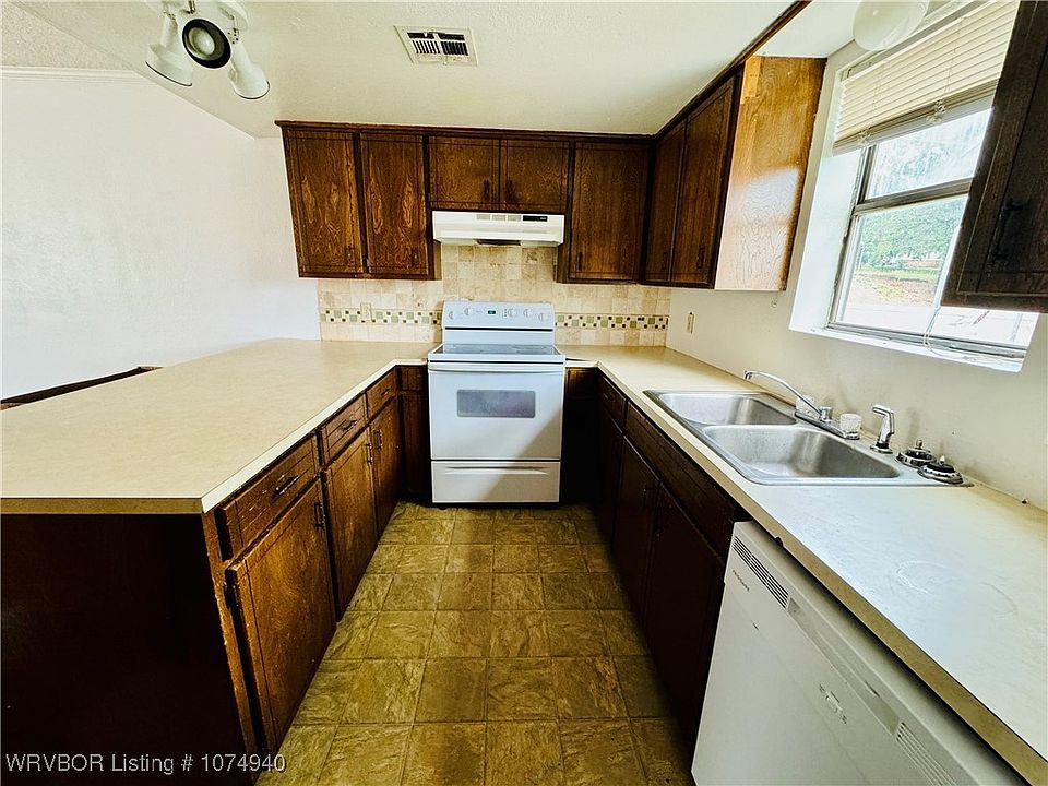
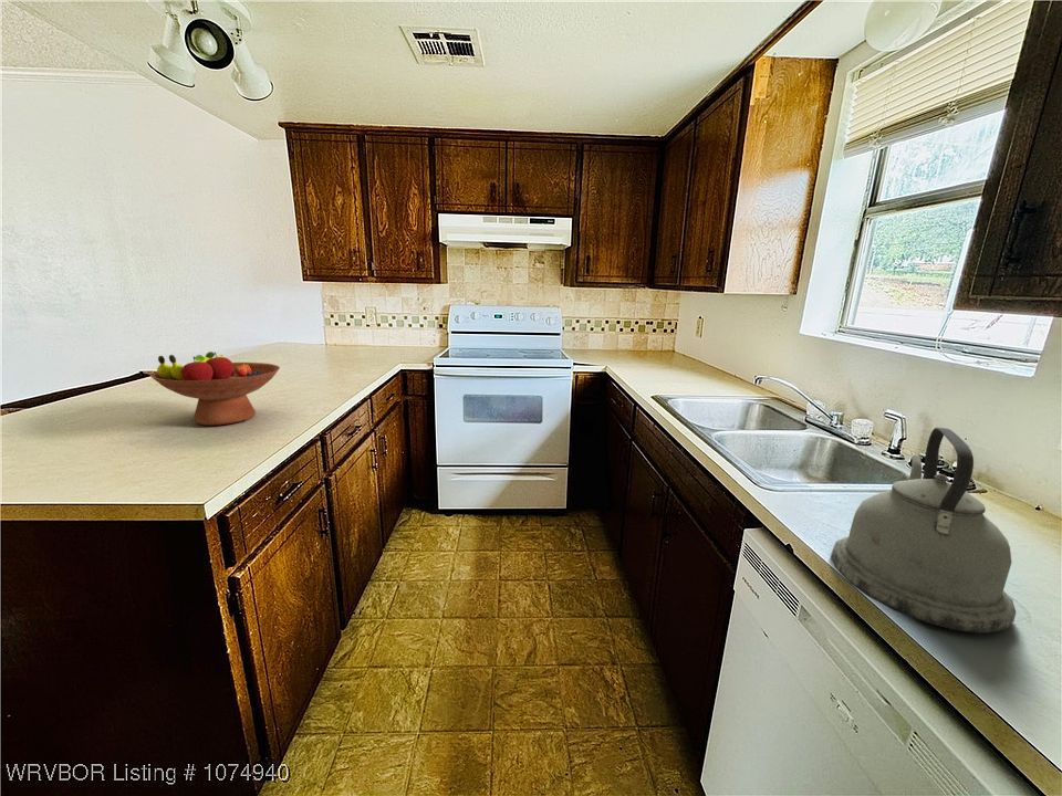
+ fruit bowl [149,350,281,426]
+ kettle [830,427,1017,635]
